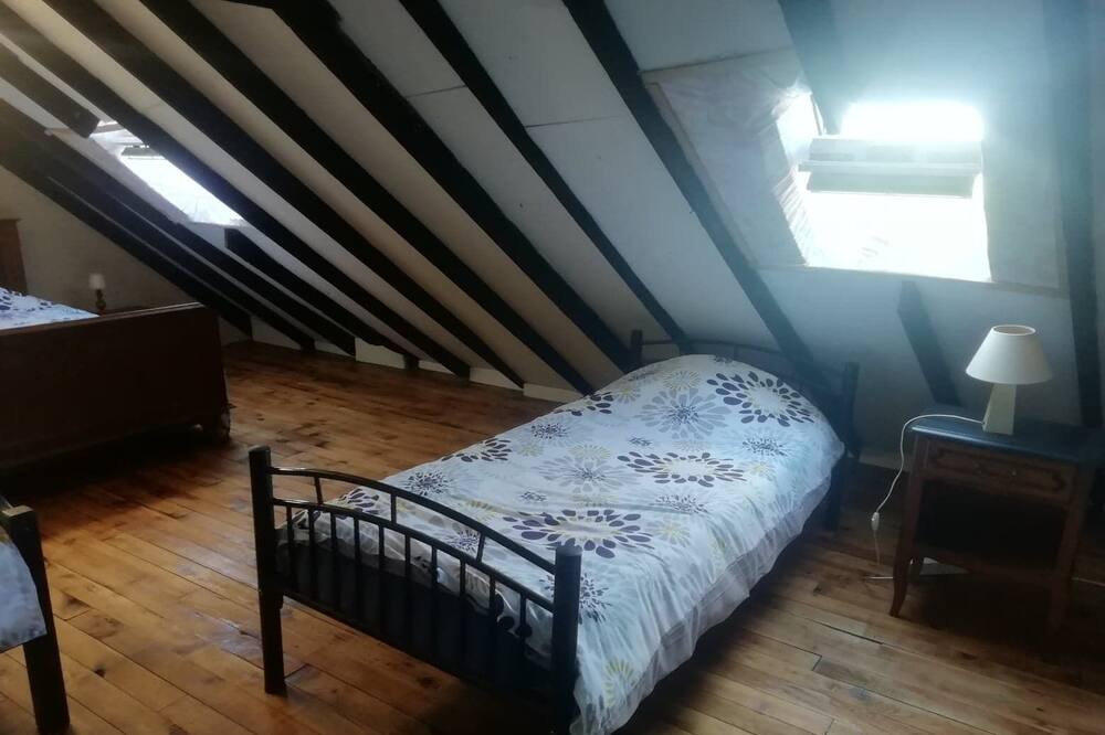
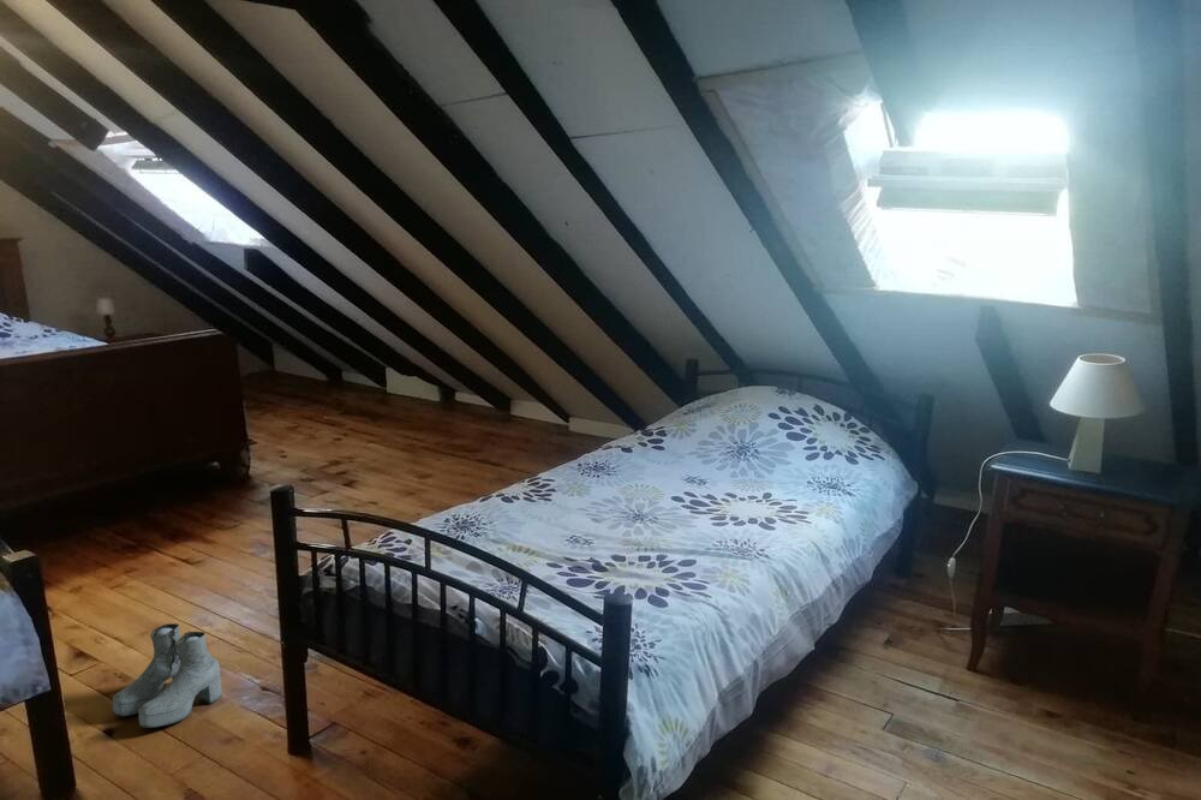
+ boots [112,622,223,729]
